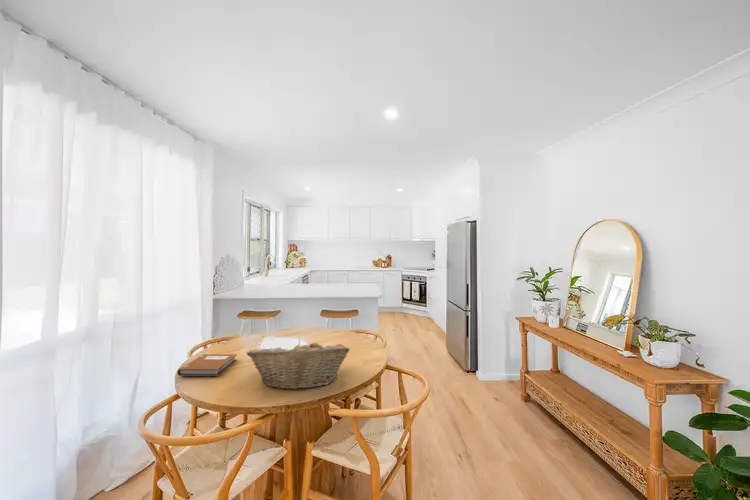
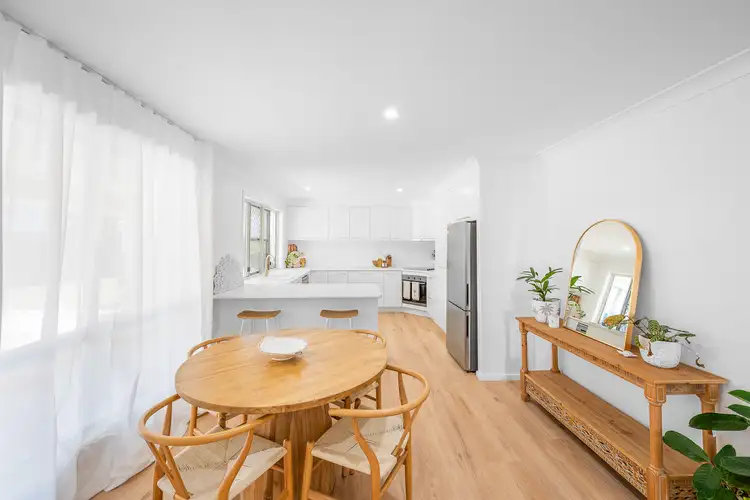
- notebook [176,353,238,377]
- fruit basket [246,339,351,391]
